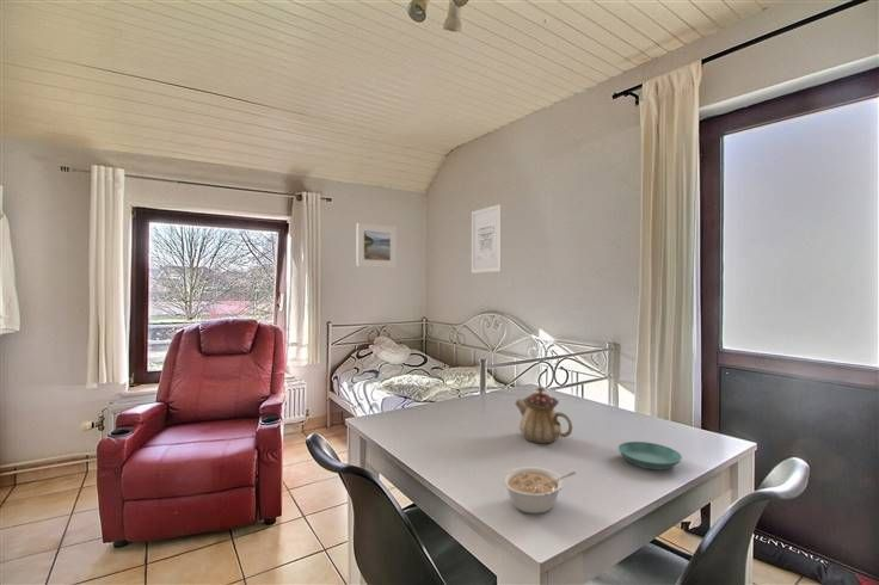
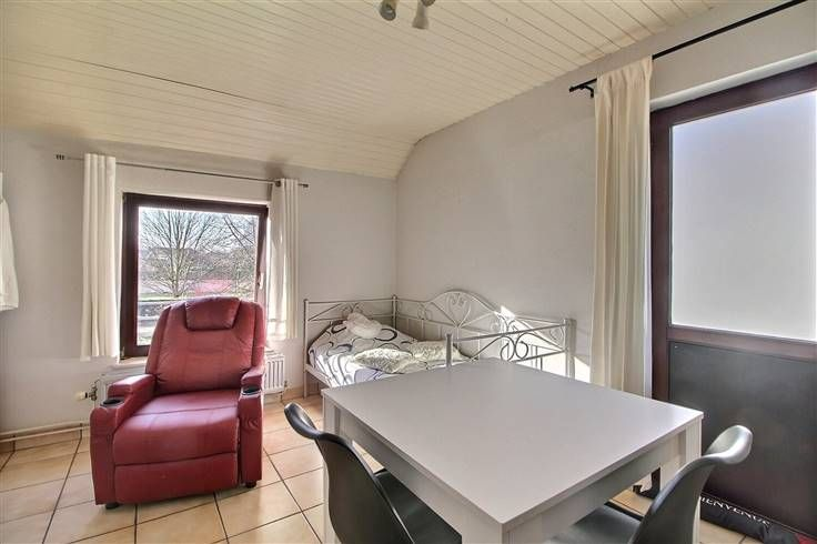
- teapot [514,386,573,444]
- saucer [617,441,683,470]
- legume [500,466,577,515]
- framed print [356,222,398,269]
- wall art [471,203,503,275]
